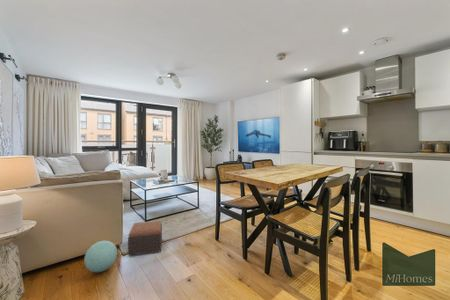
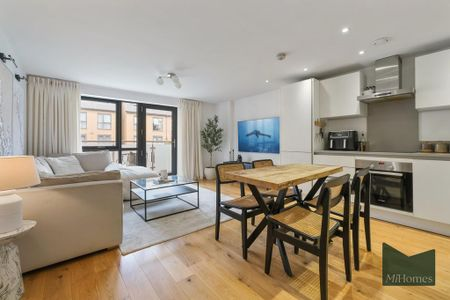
- ball [83,240,118,273]
- footstool [127,220,163,257]
